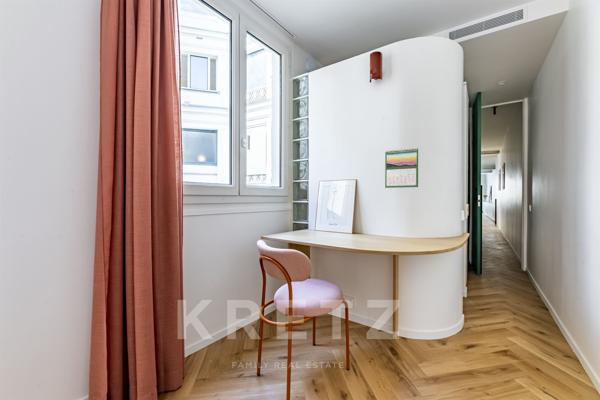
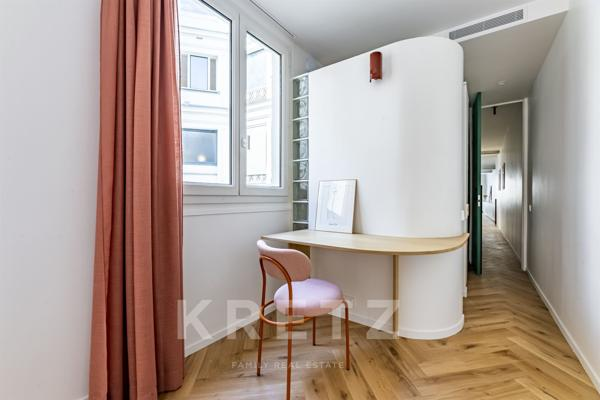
- calendar [384,147,419,189]
